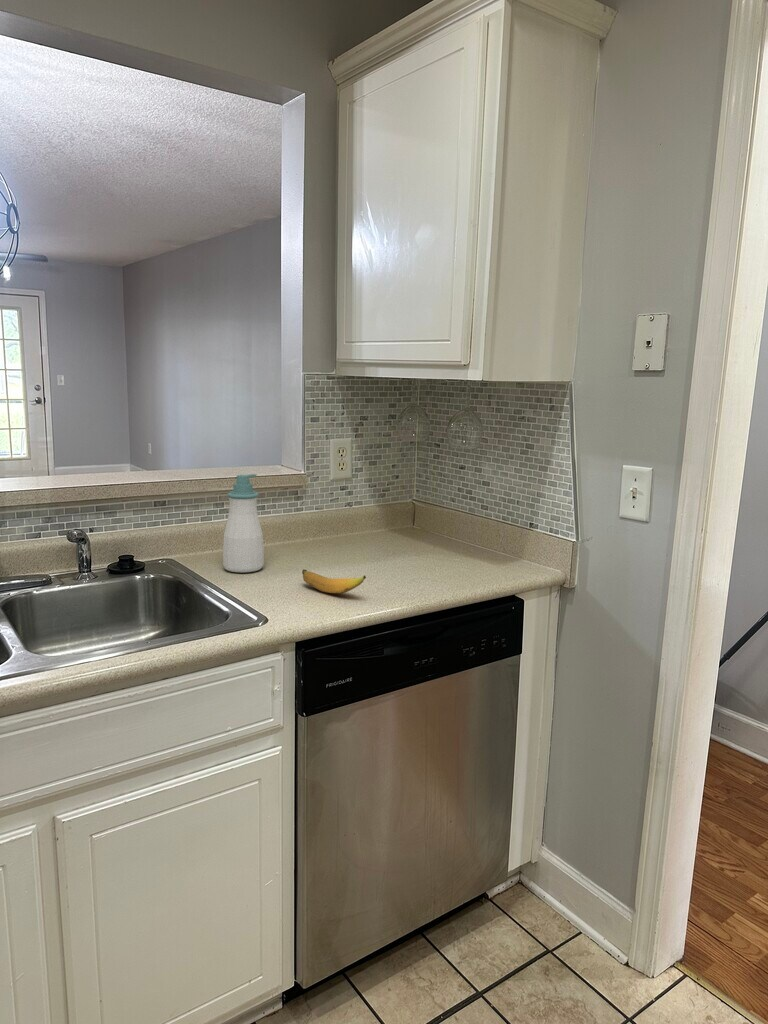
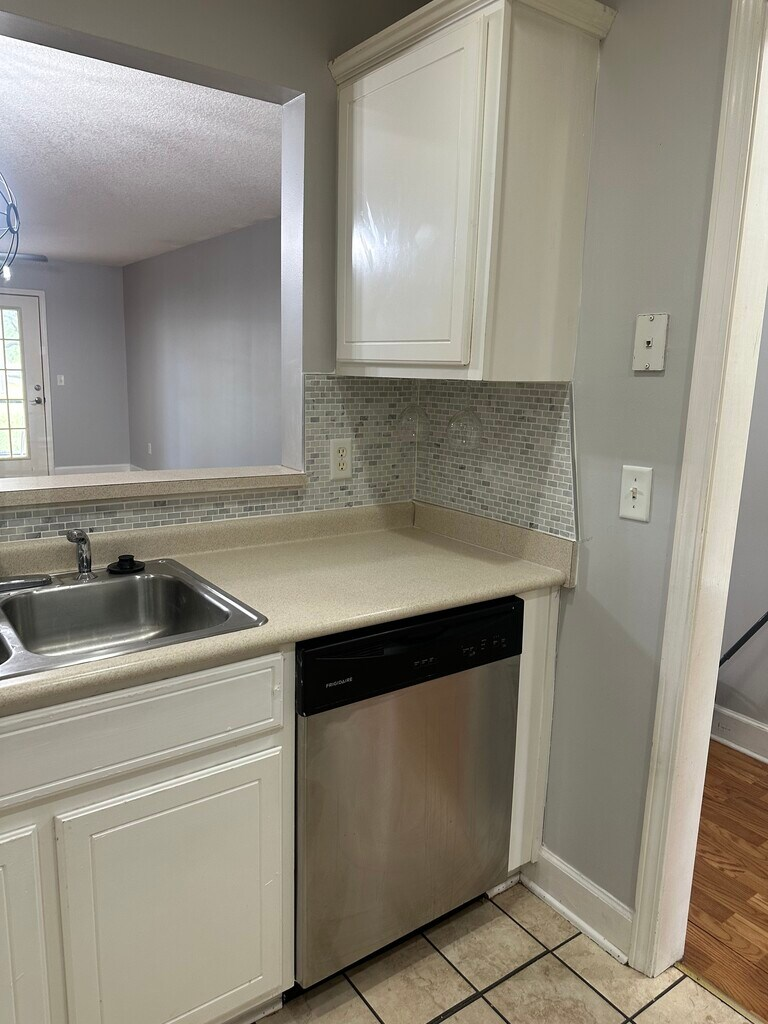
- soap bottle [222,473,265,573]
- banana [301,569,367,594]
